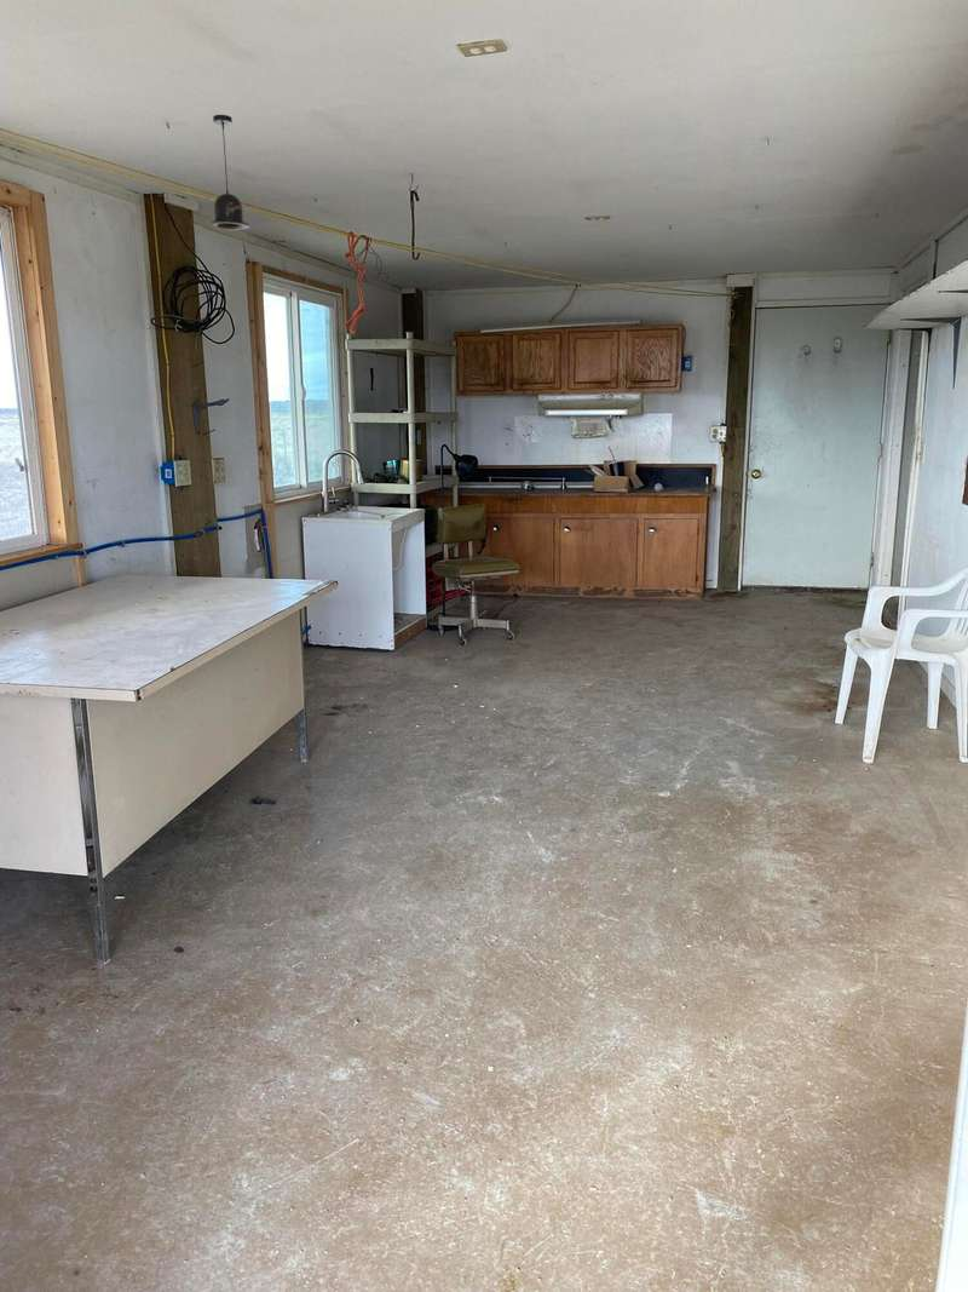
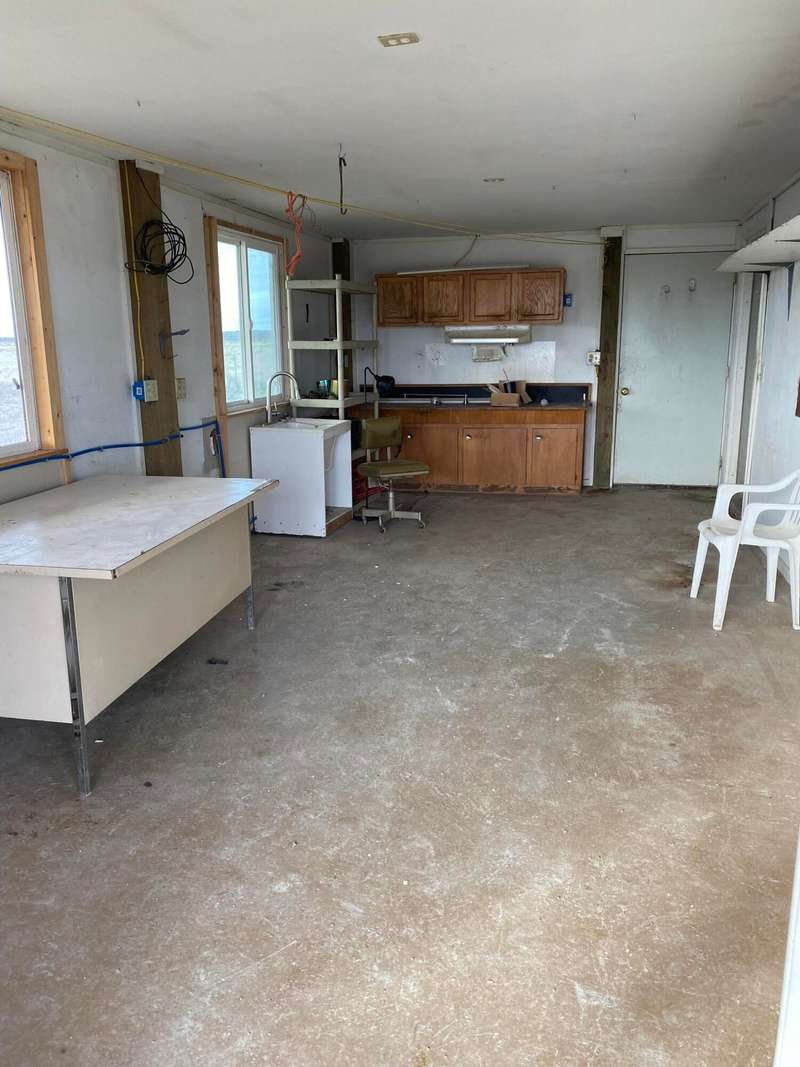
- pendant lamp [208,114,250,231]
